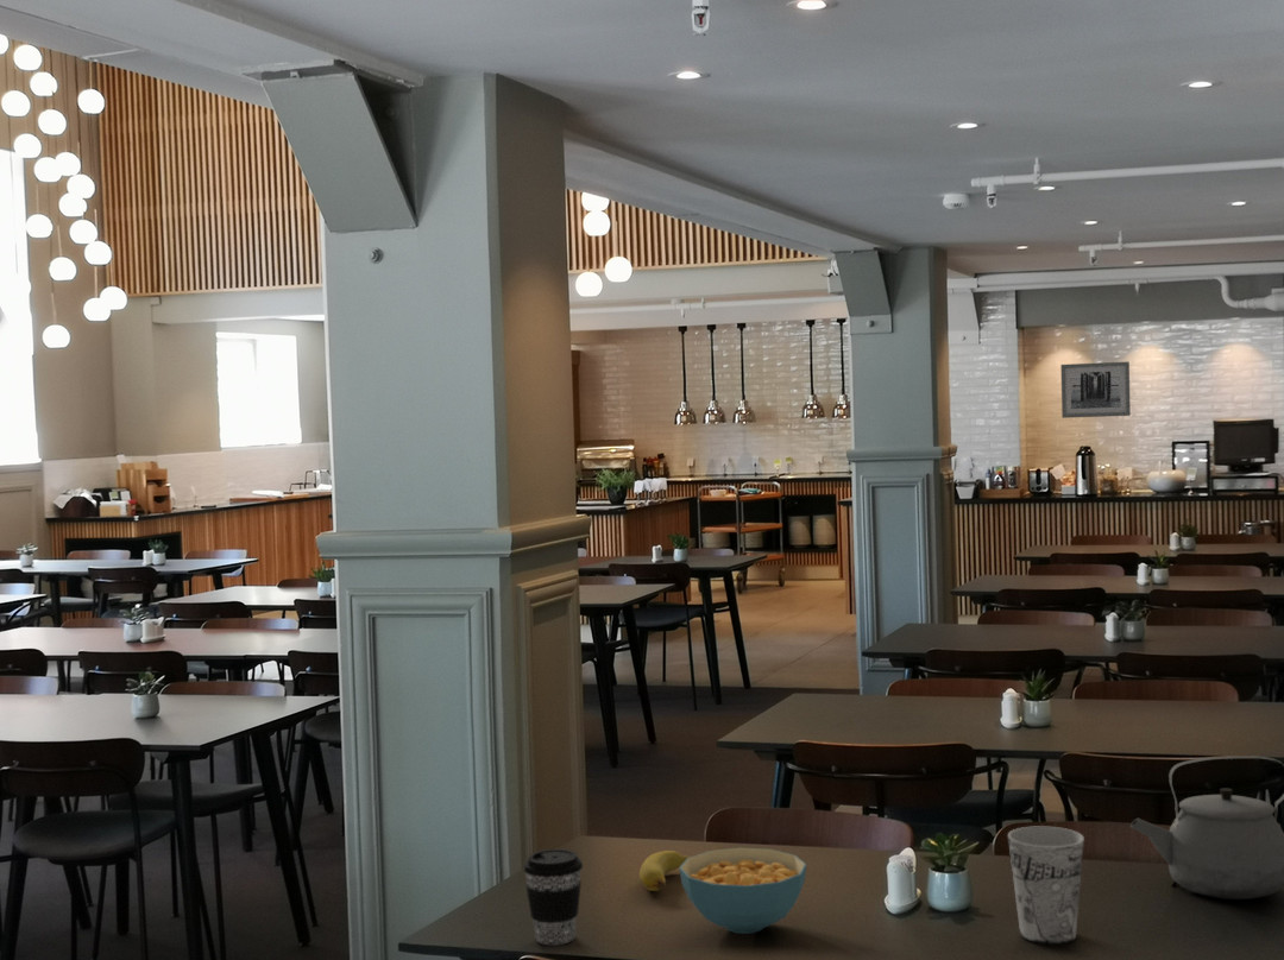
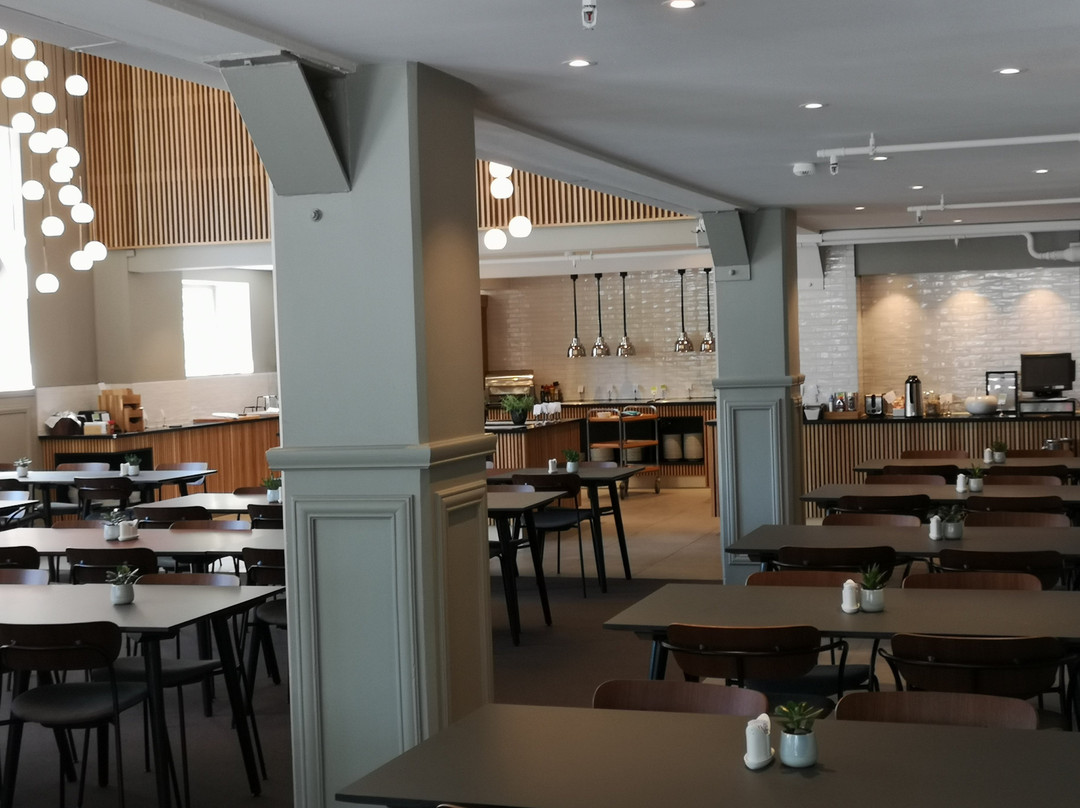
- wall art [1059,360,1132,419]
- cup [1007,825,1085,946]
- banana [638,850,692,892]
- coffee cup [522,848,584,946]
- tea kettle [1129,754,1284,901]
- cereal bowl [679,847,807,935]
